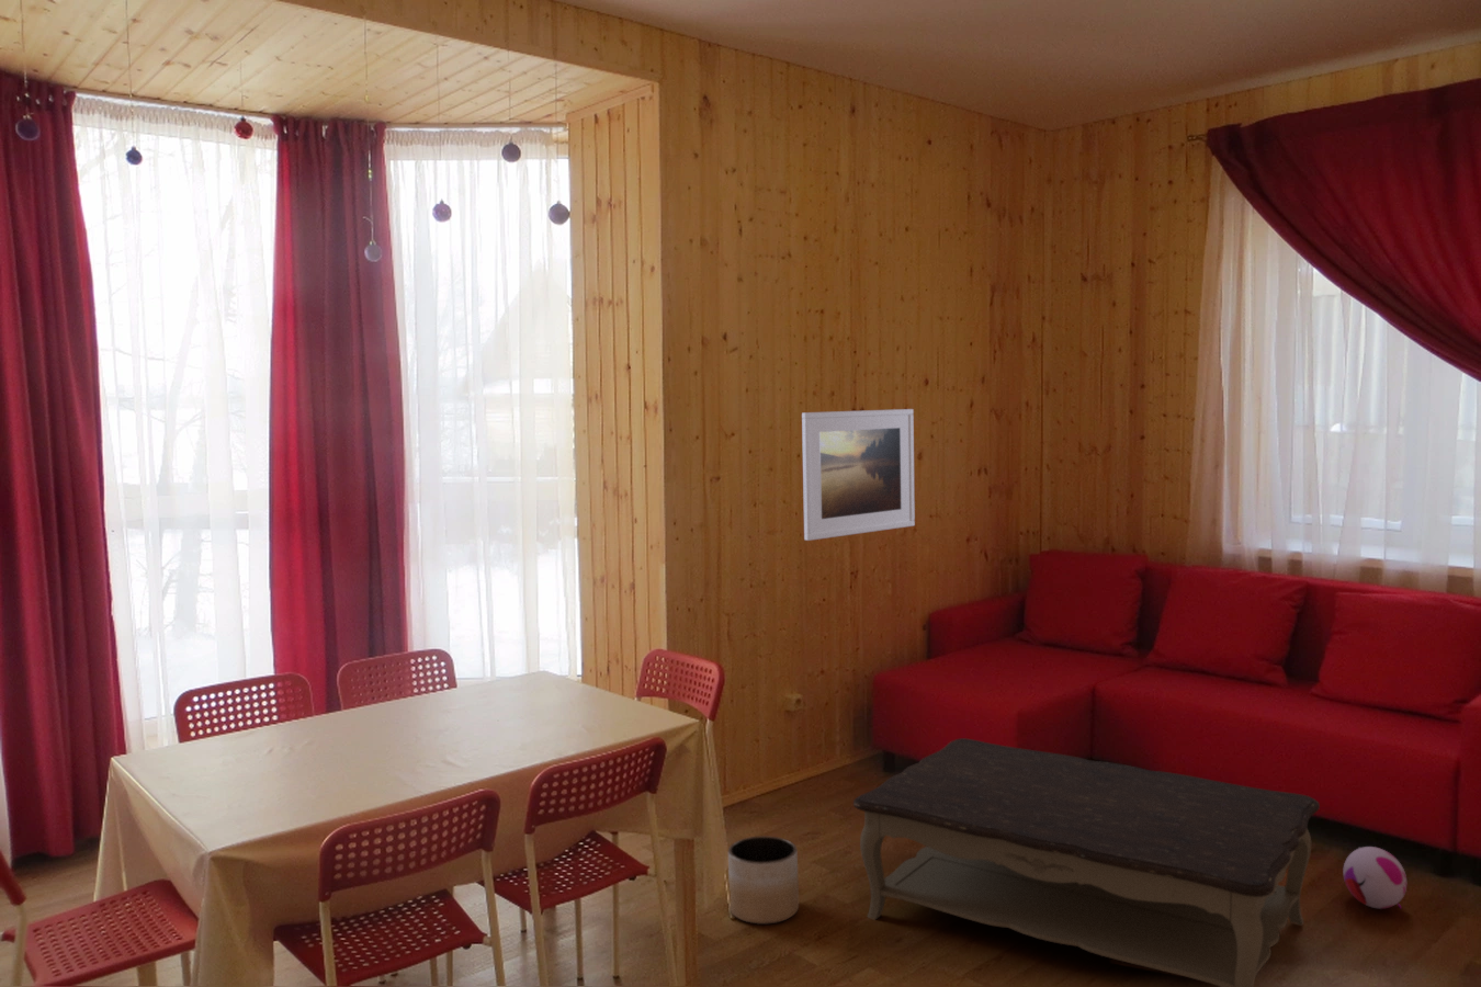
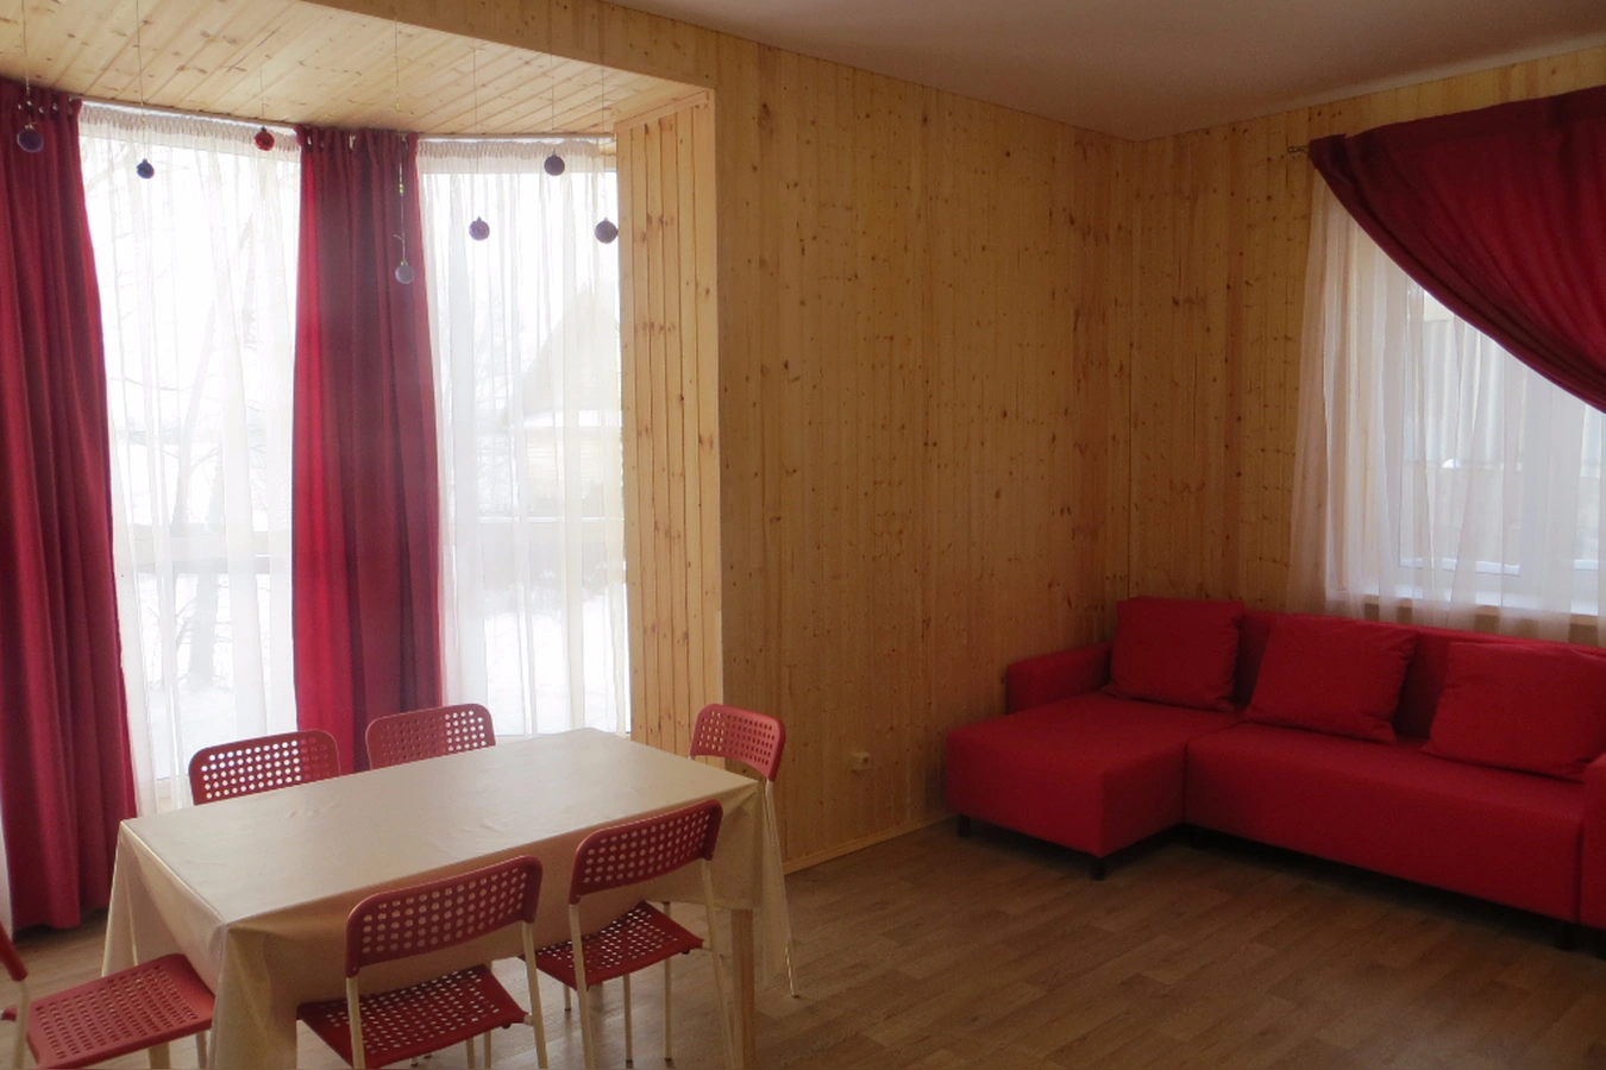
- planter [727,835,800,925]
- coffee table [853,737,1321,987]
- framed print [801,408,916,542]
- plush toy [1342,846,1407,910]
